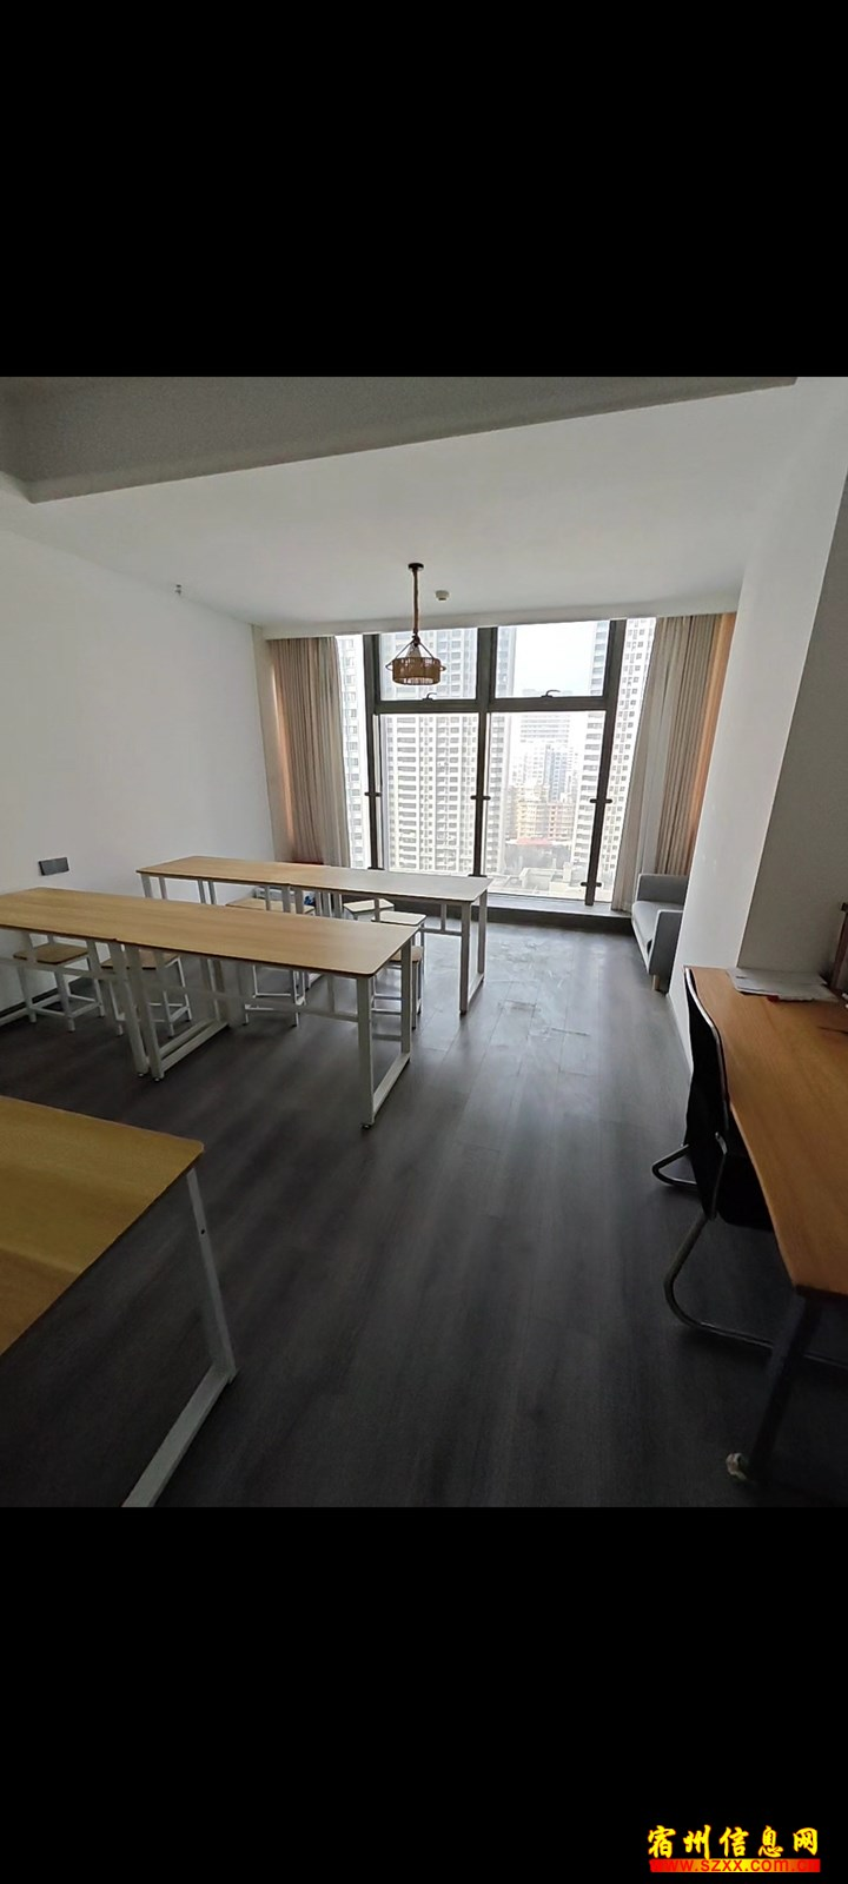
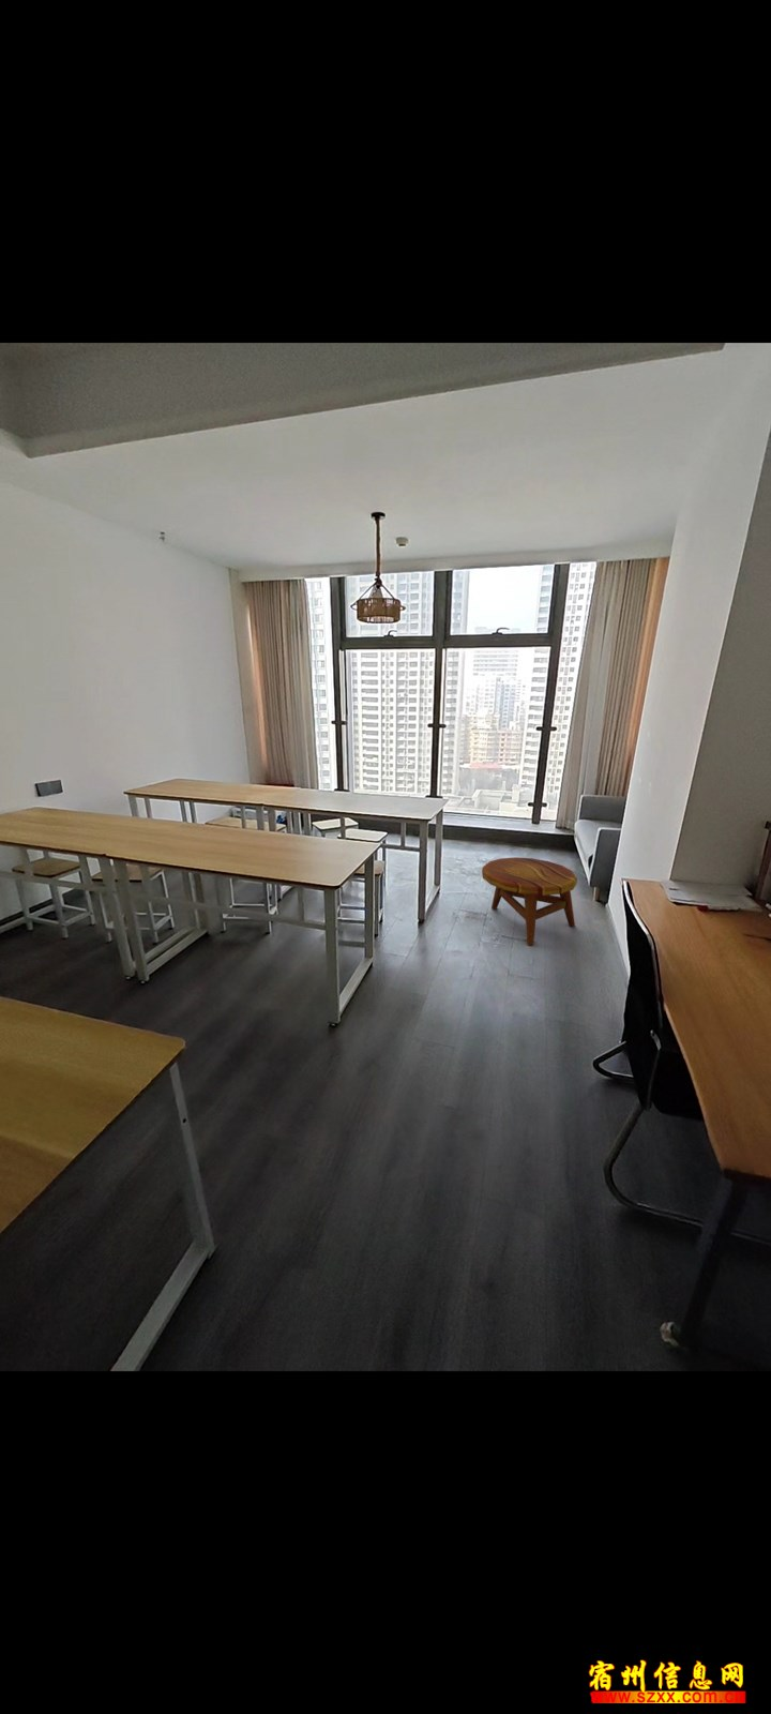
+ side table [481,856,579,947]
